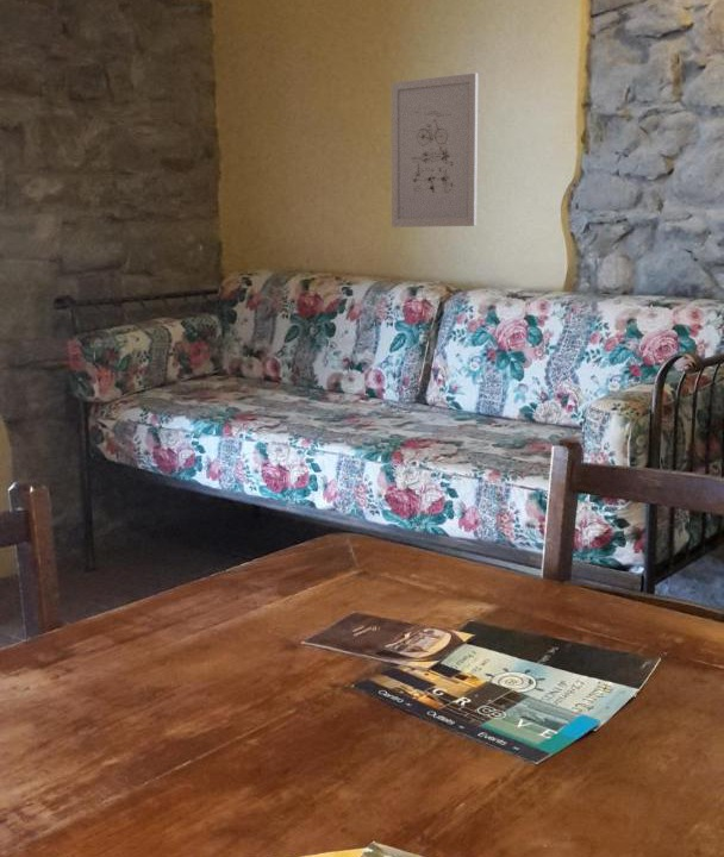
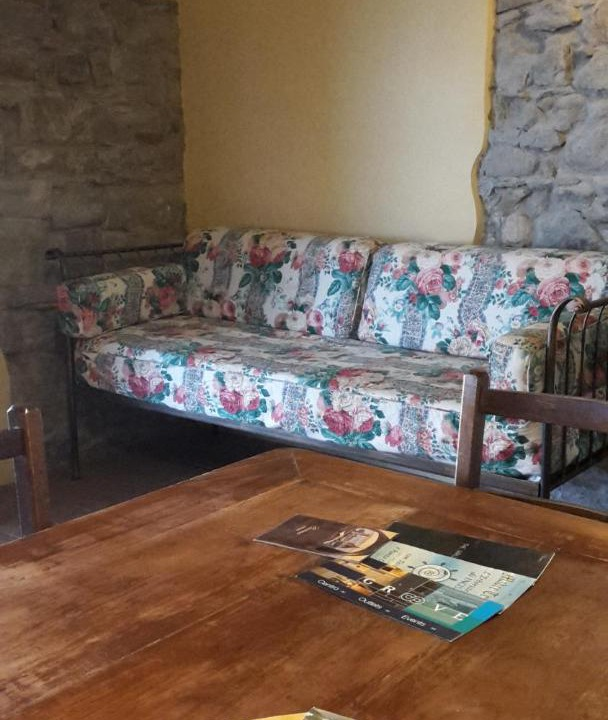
- wall art [391,71,479,229]
